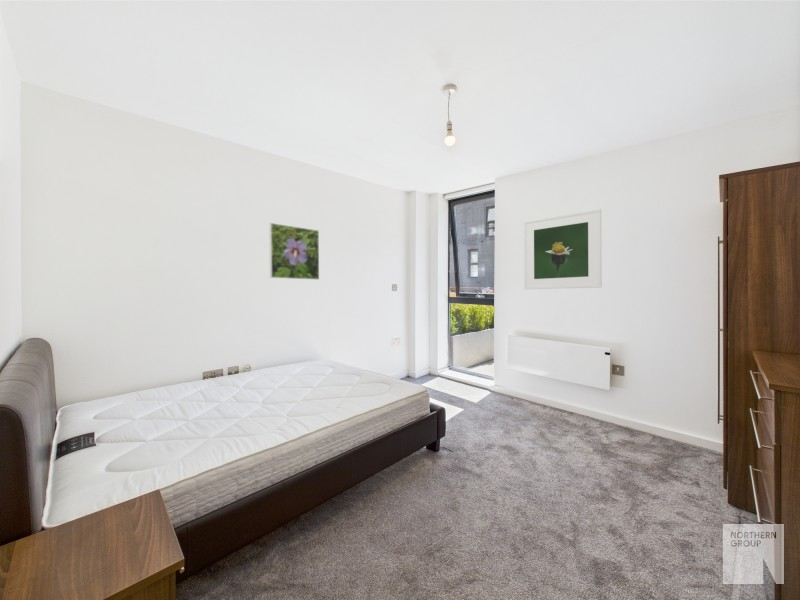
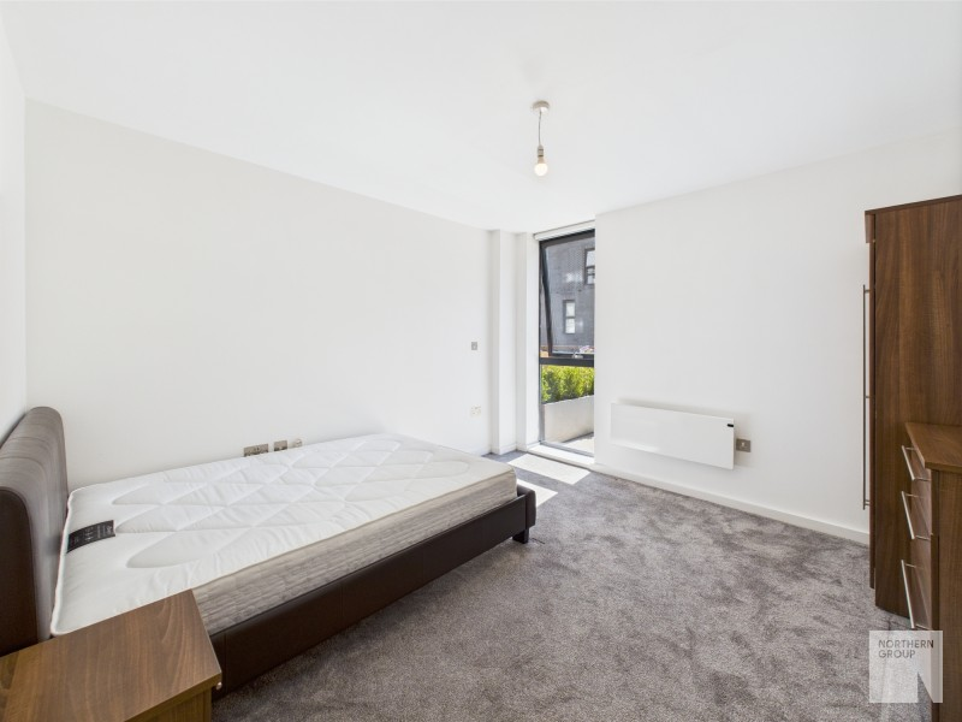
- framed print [268,222,320,281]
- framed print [523,208,603,290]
